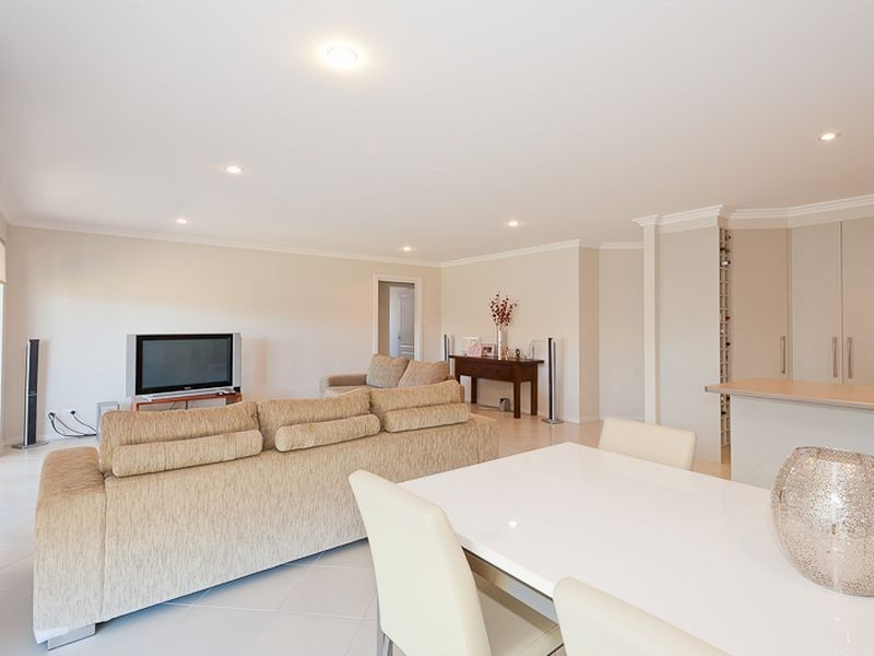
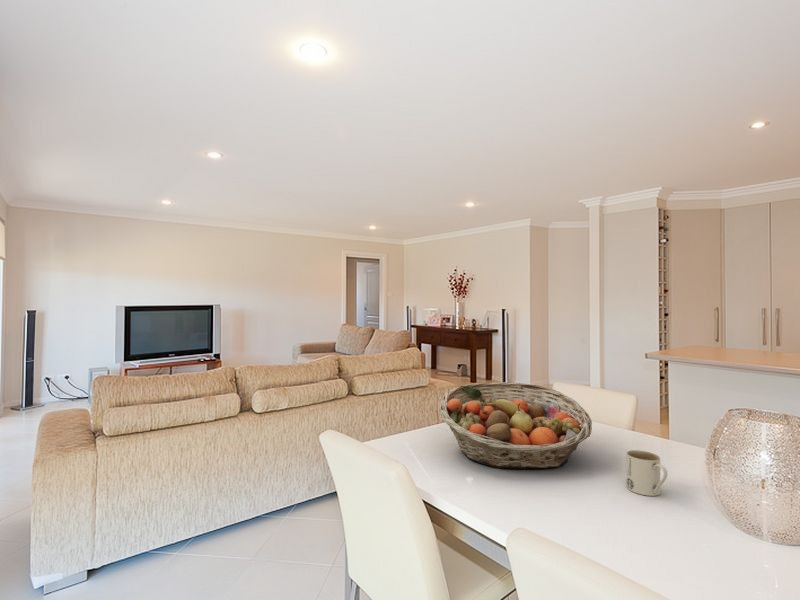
+ fruit basket [439,381,593,469]
+ mug [625,449,669,497]
